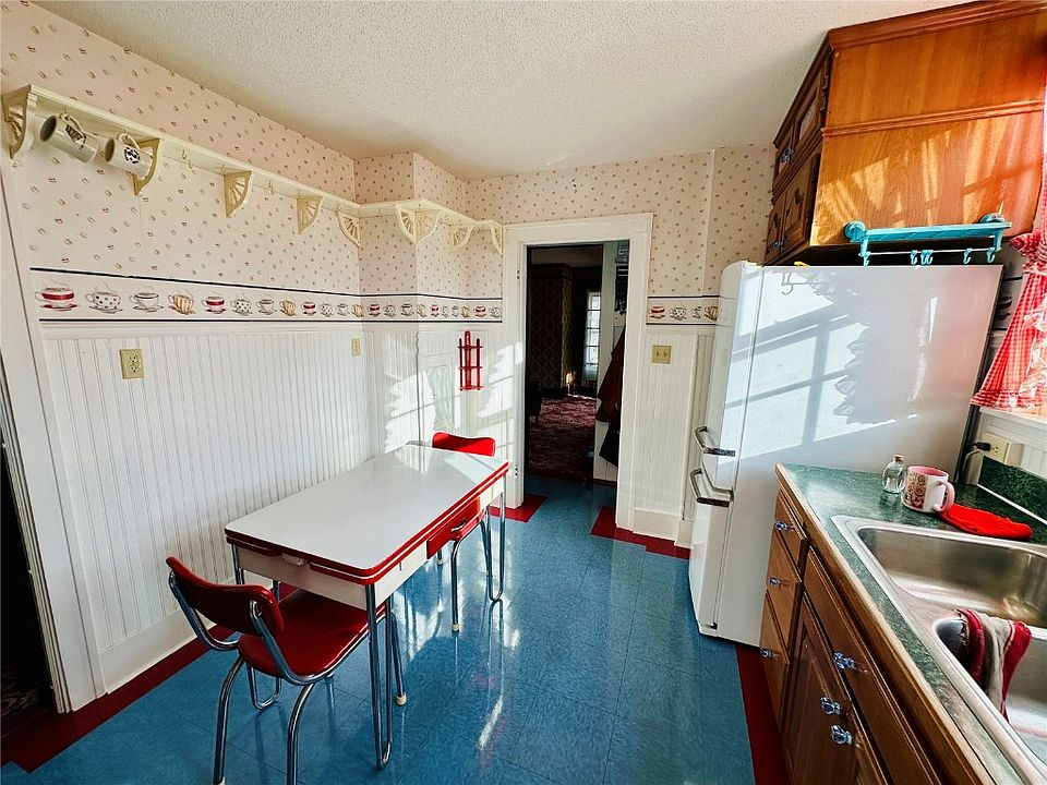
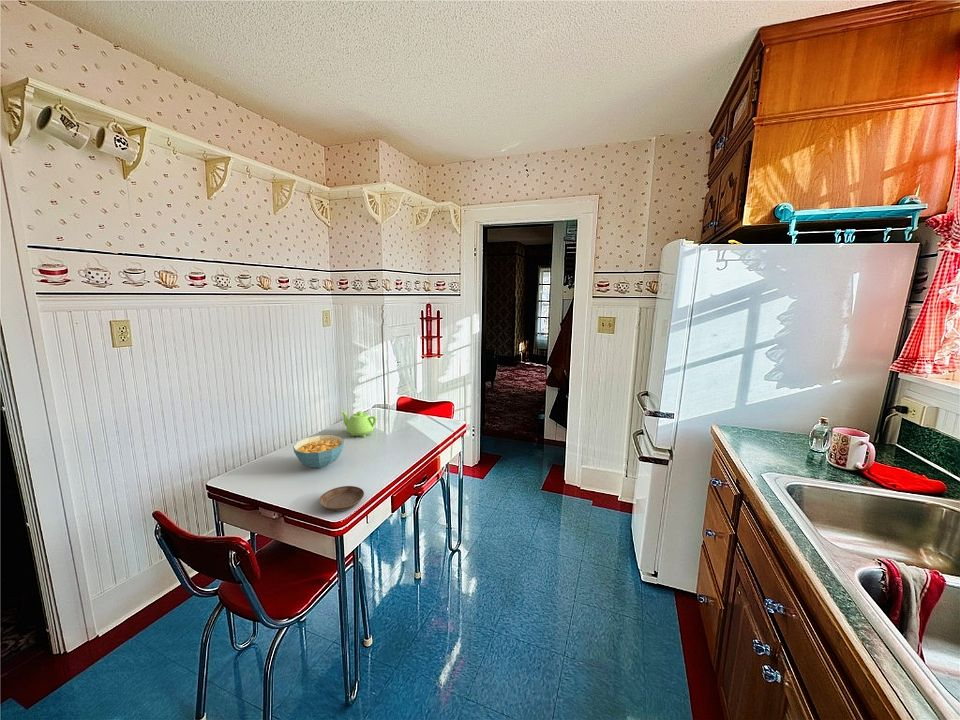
+ saucer [318,485,365,512]
+ cereal bowl [292,434,345,469]
+ teapot [340,410,378,438]
